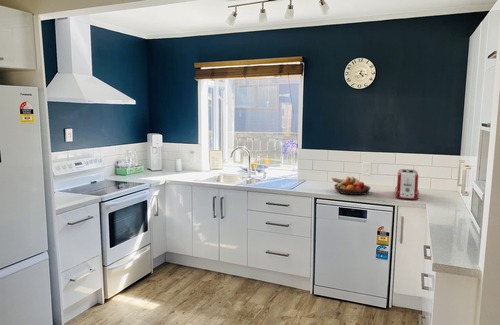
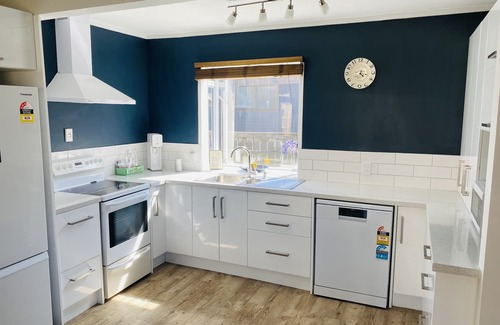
- fruit bowl [331,176,371,196]
- toaster [394,168,420,201]
